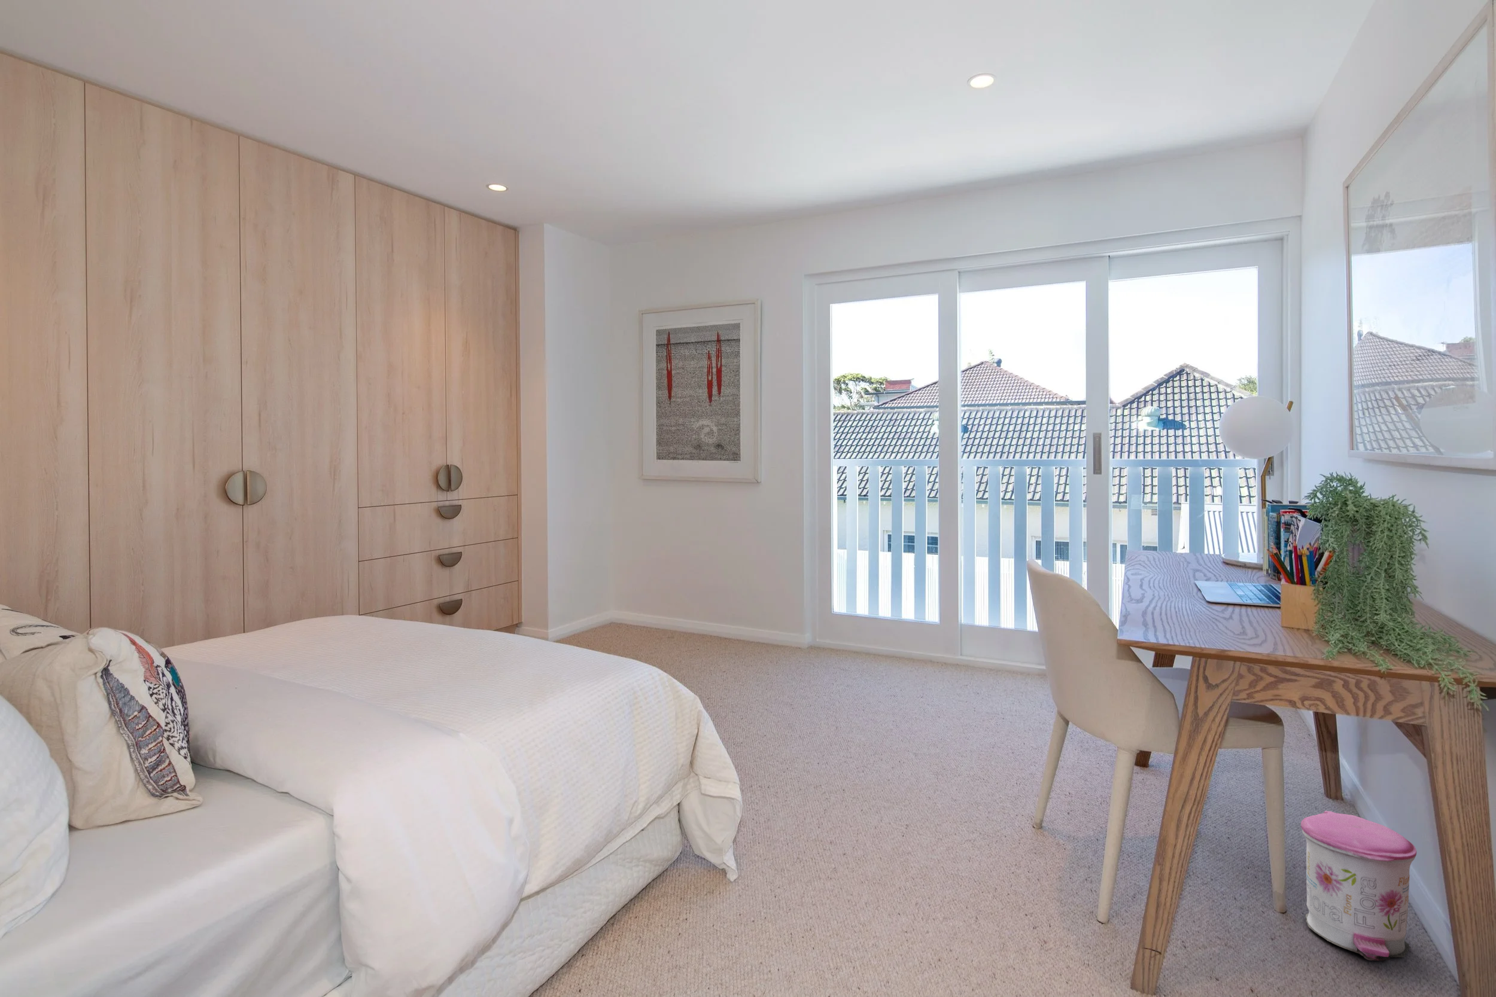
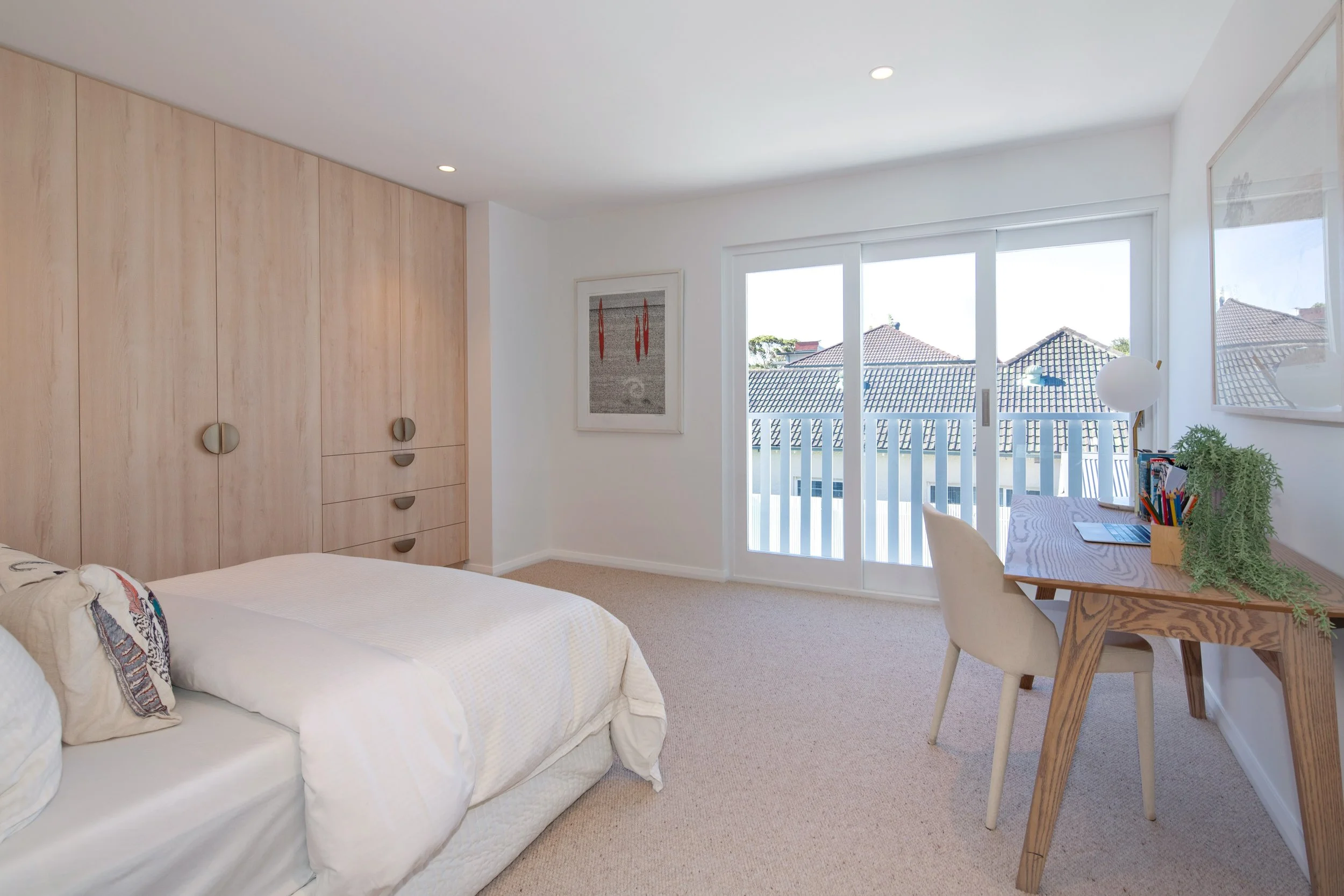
- trash can [1300,810,1417,961]
